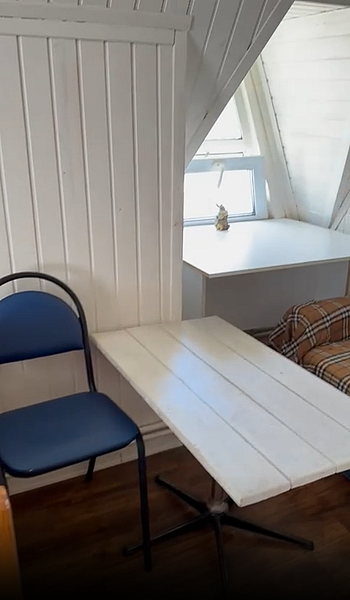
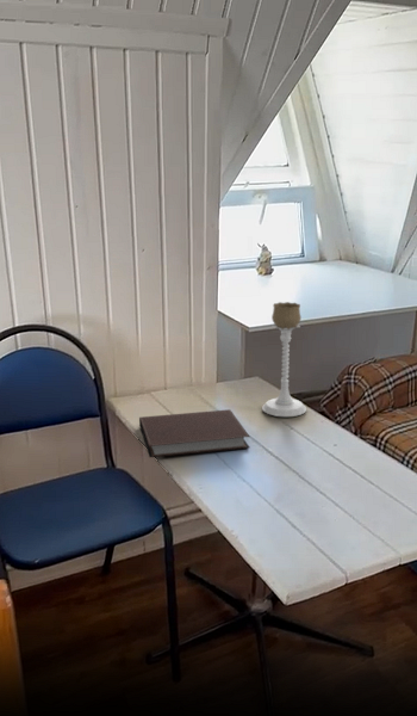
+ candle holder [261,301,307,418]
+ notebook [138,408,251,458]
